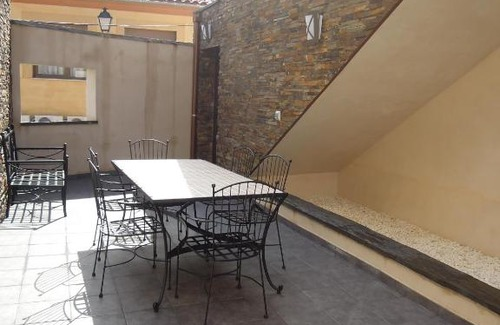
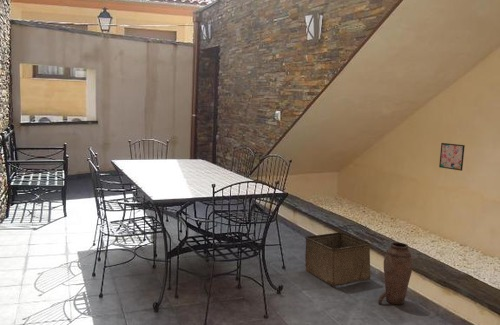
+ storage bin [304,232,373,288]
+ wall art [438,142,466,172]
+ vase [377,241,414,306]
